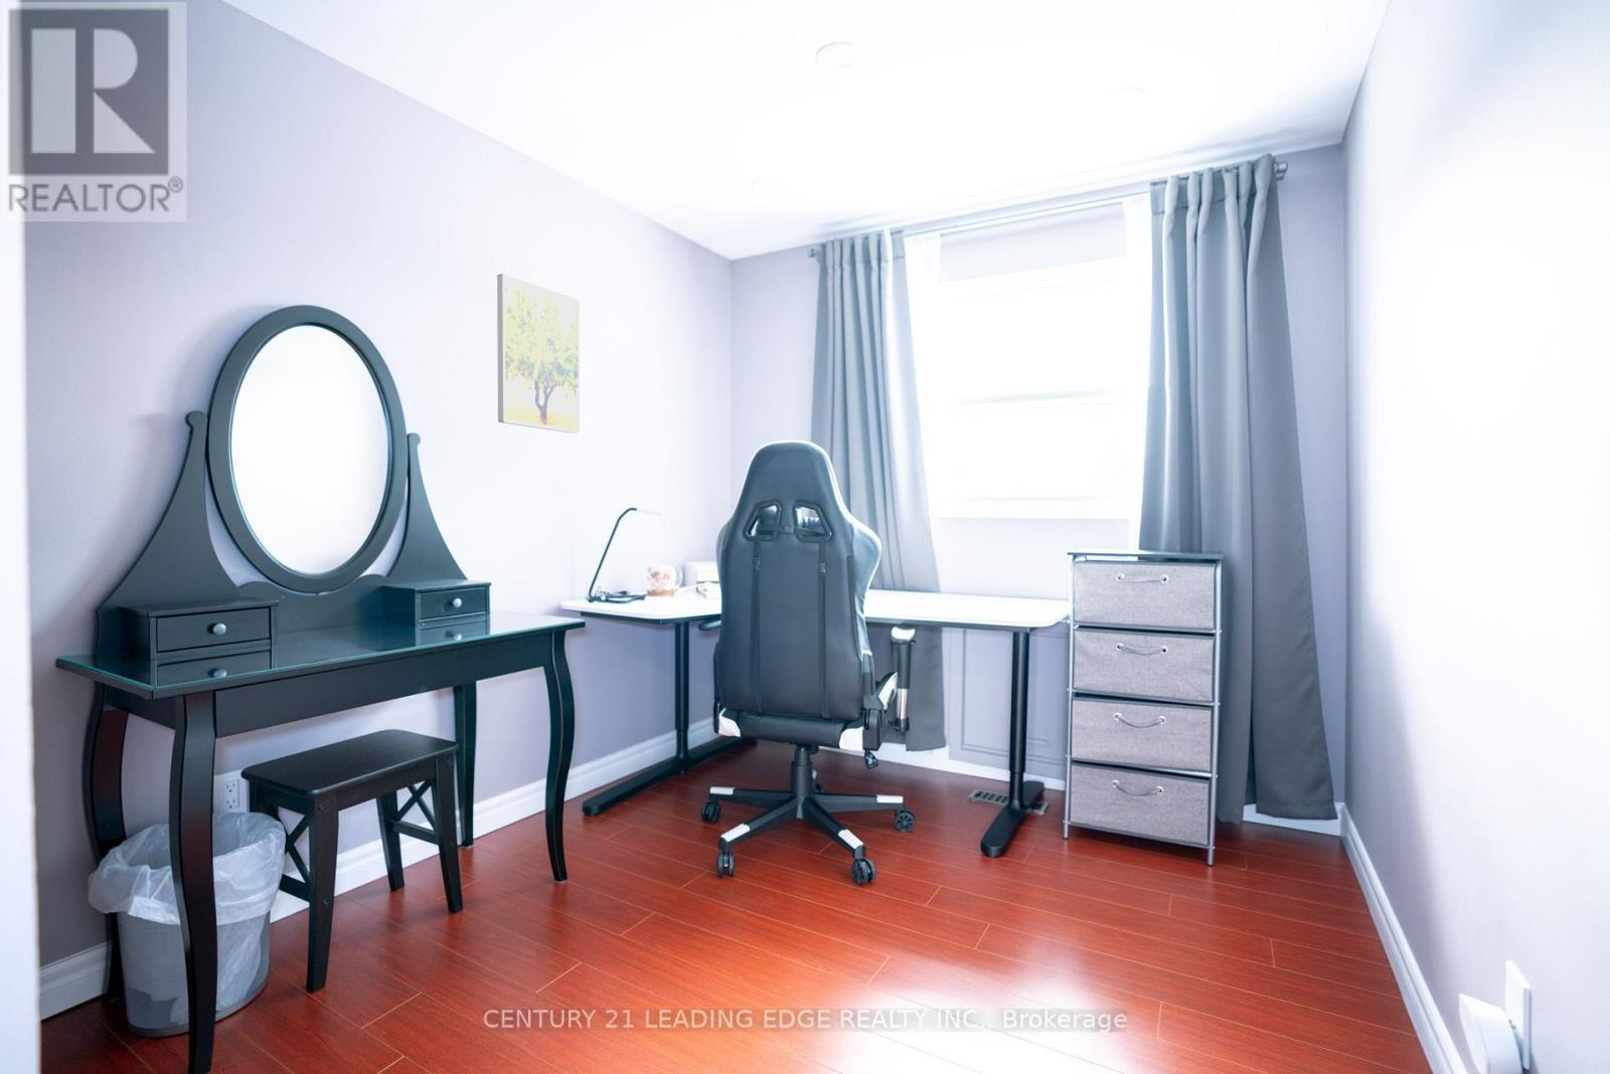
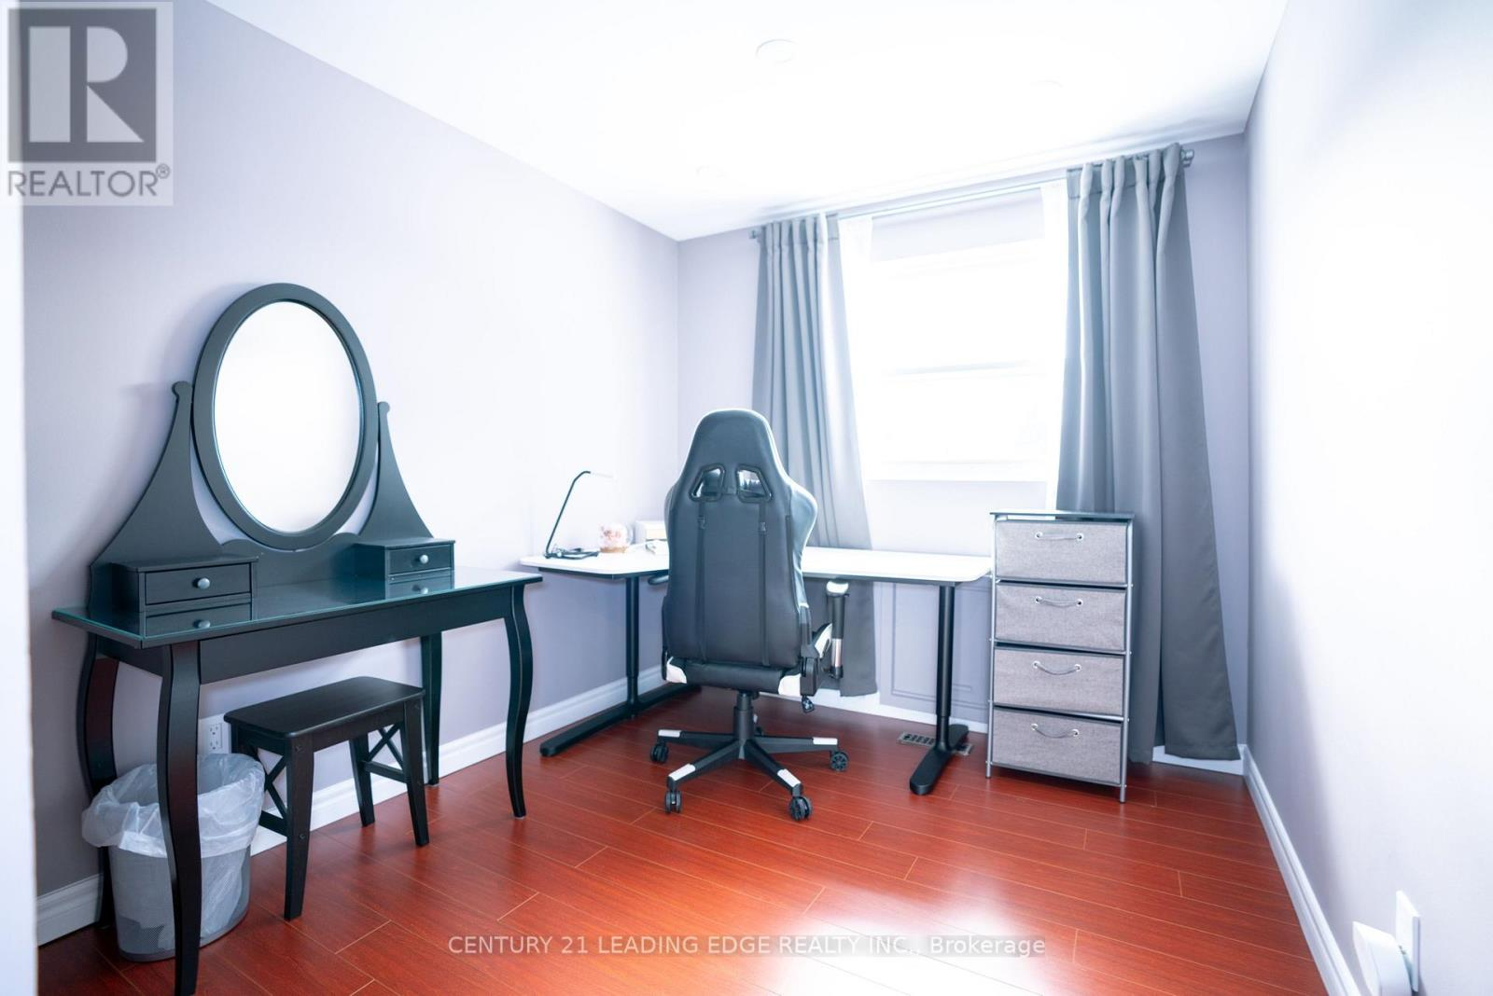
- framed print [496,272,580,434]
